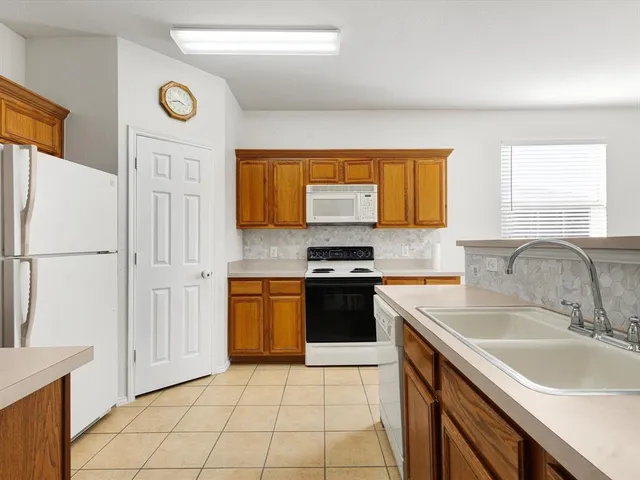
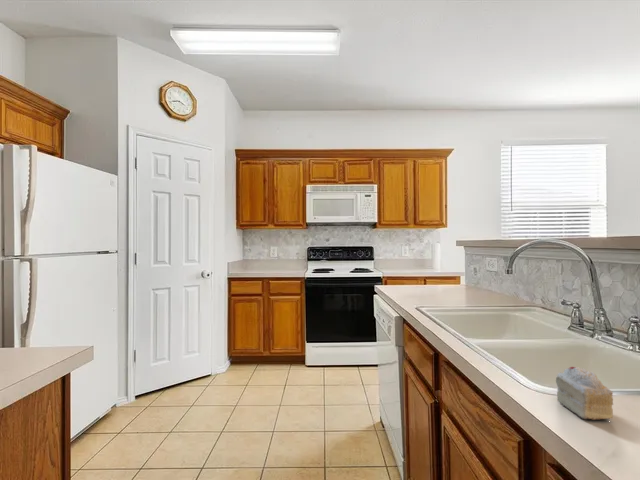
+ cake slice [555,366,614,421]
